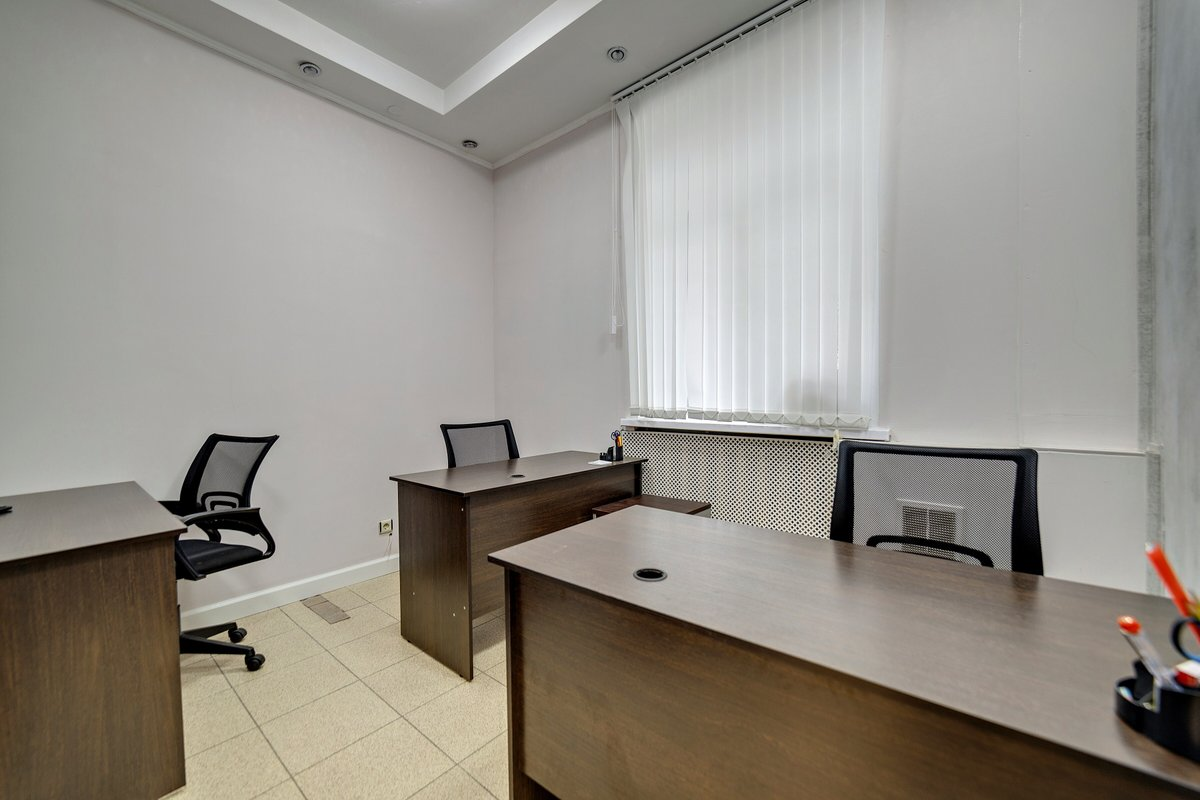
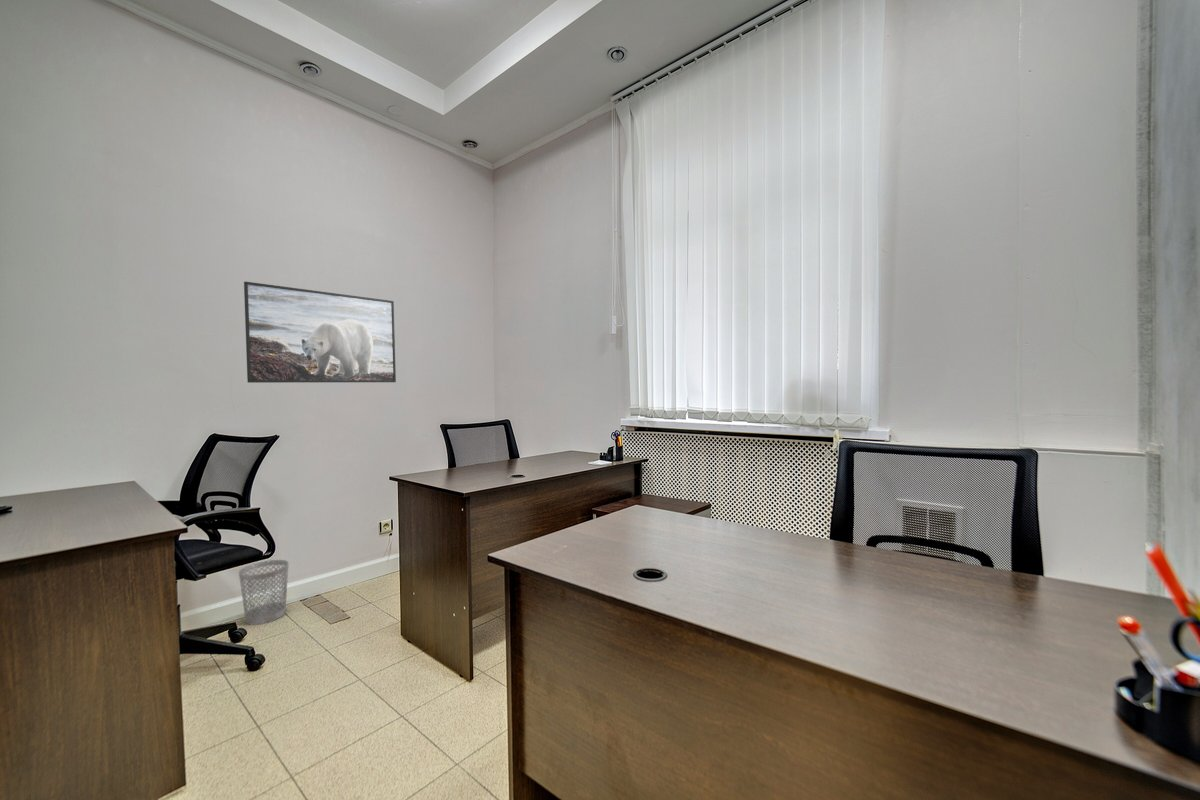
+ wastebasket [238,559,290,626]
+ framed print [243,281,397,384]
